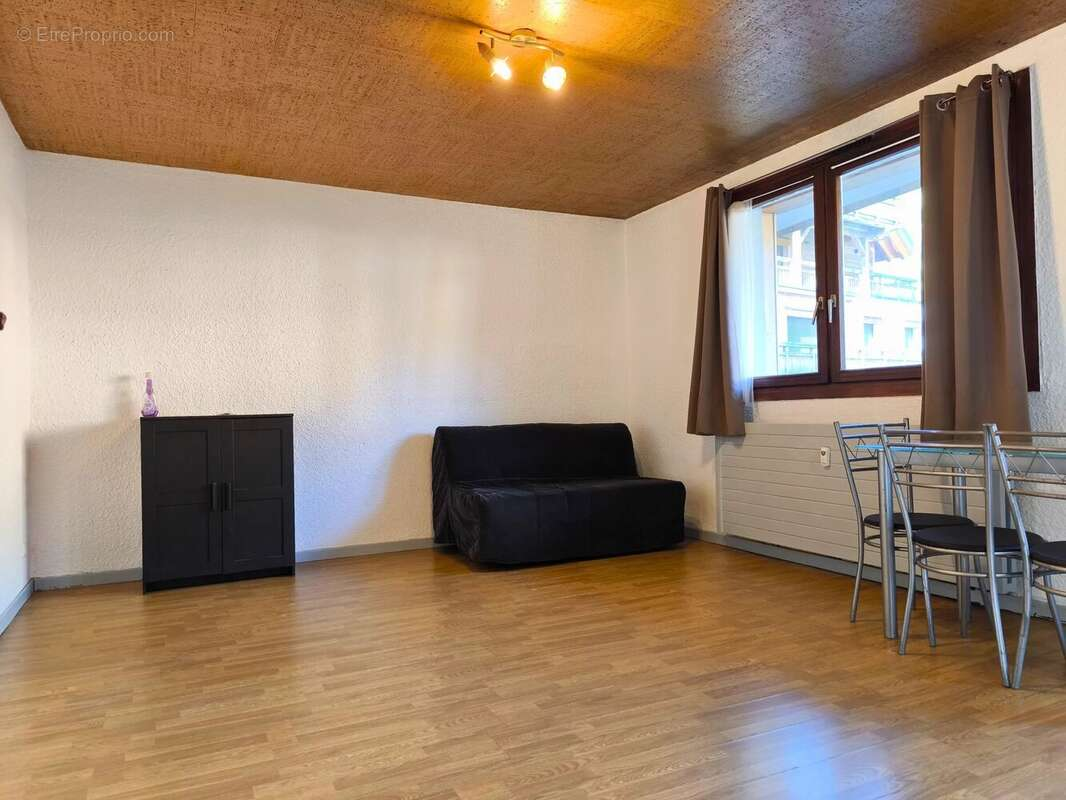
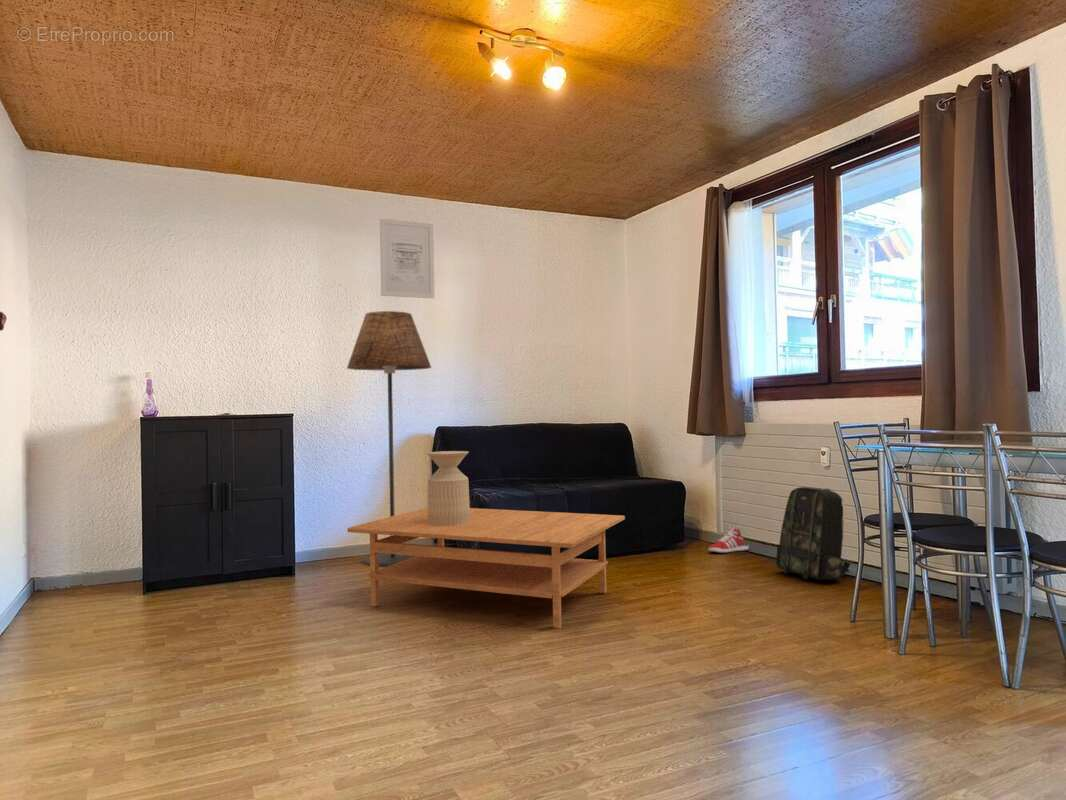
+ floor lamp [346,310,432,568]
+ backpack [775,486,851,581]
+ coffee table [347,506,626,629]
+ wall art [379,218,435,299]
+ sneaker [708,525,750,554]
+ side table [425,450,471,526]
